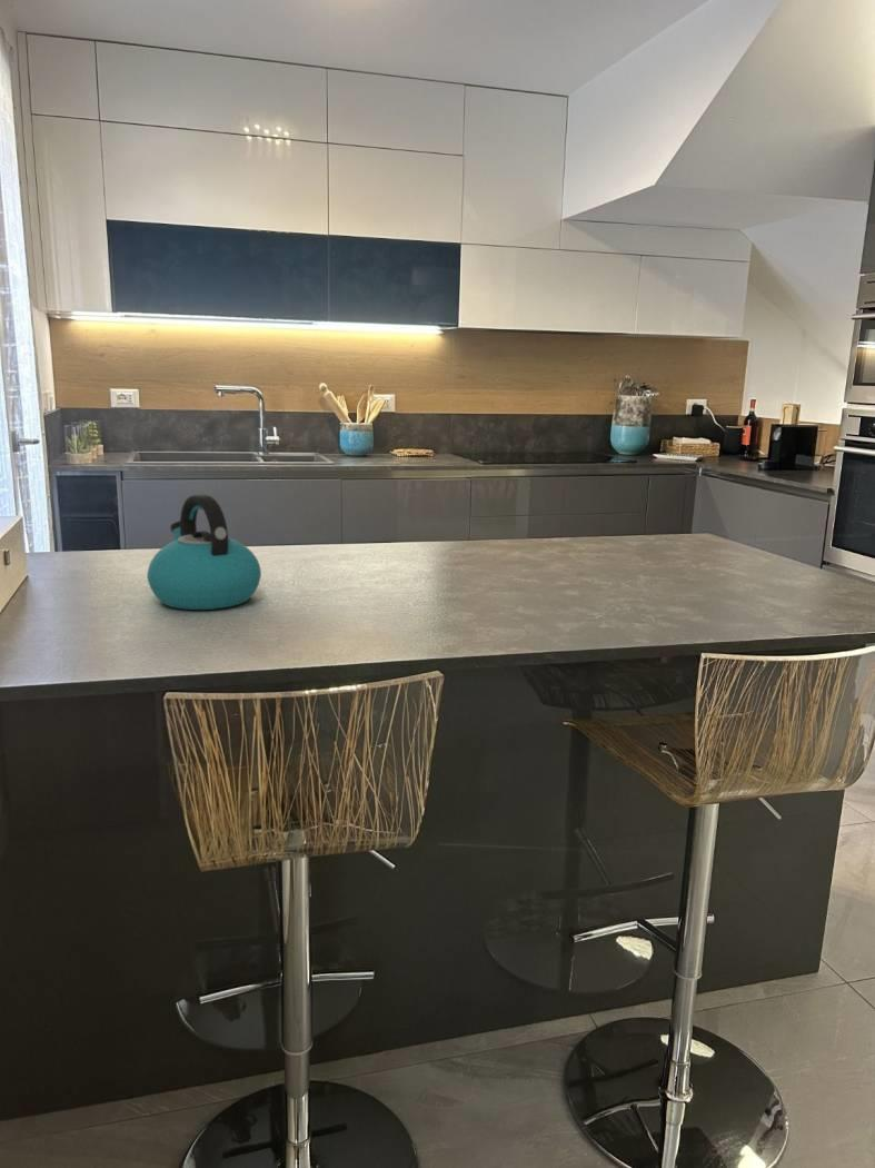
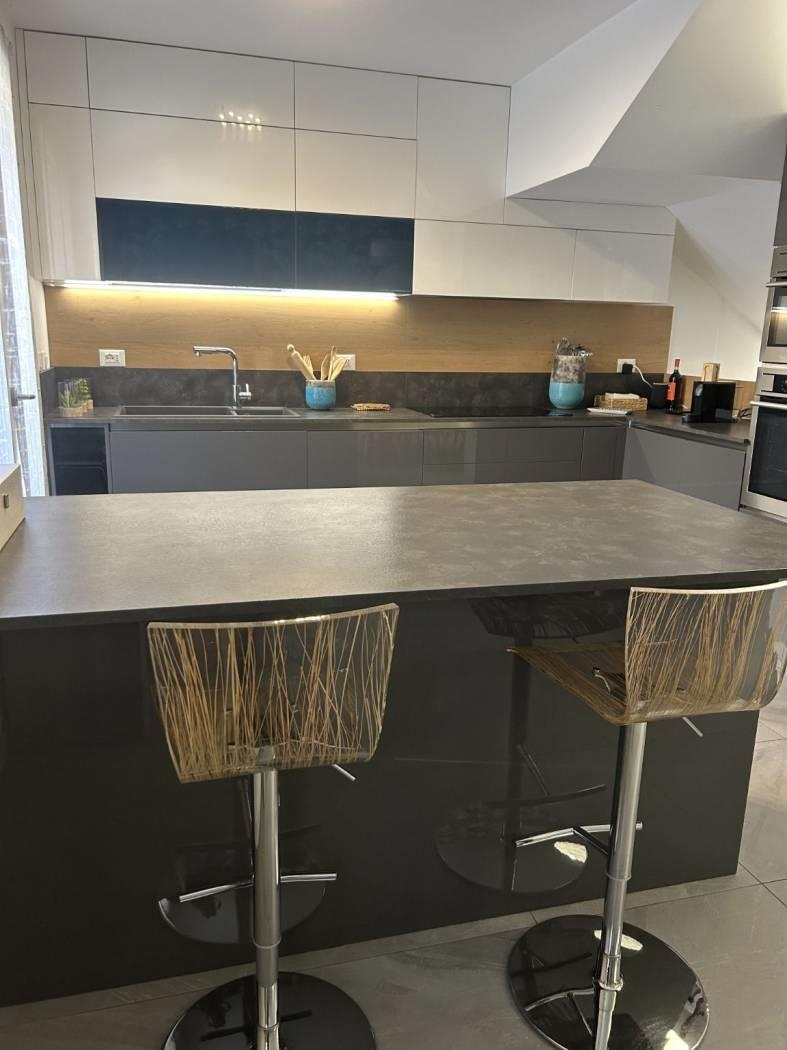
- kettle [147,493,262,611]
